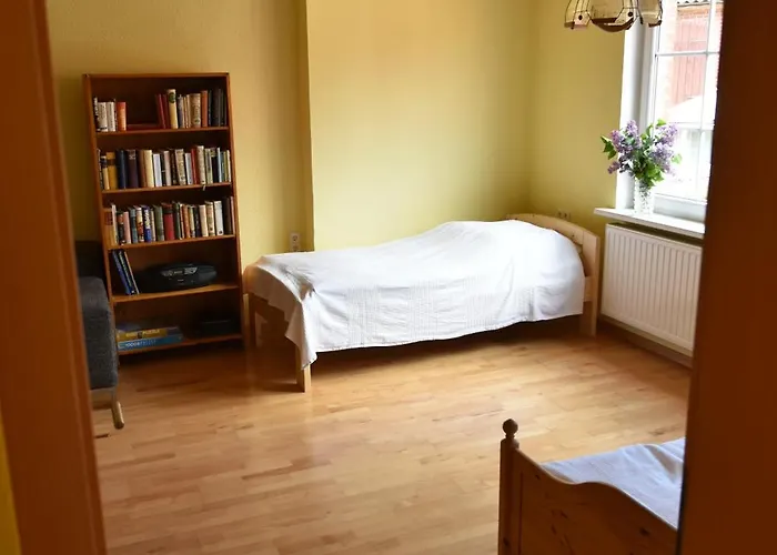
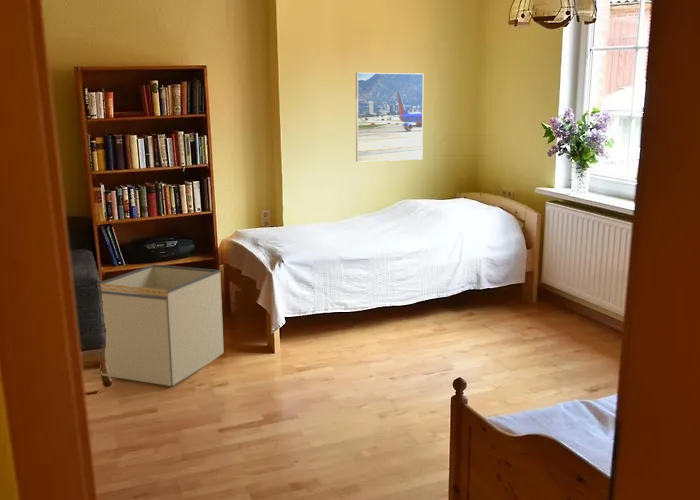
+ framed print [355,72,425,163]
+ storage bin [99,264,225,387]
